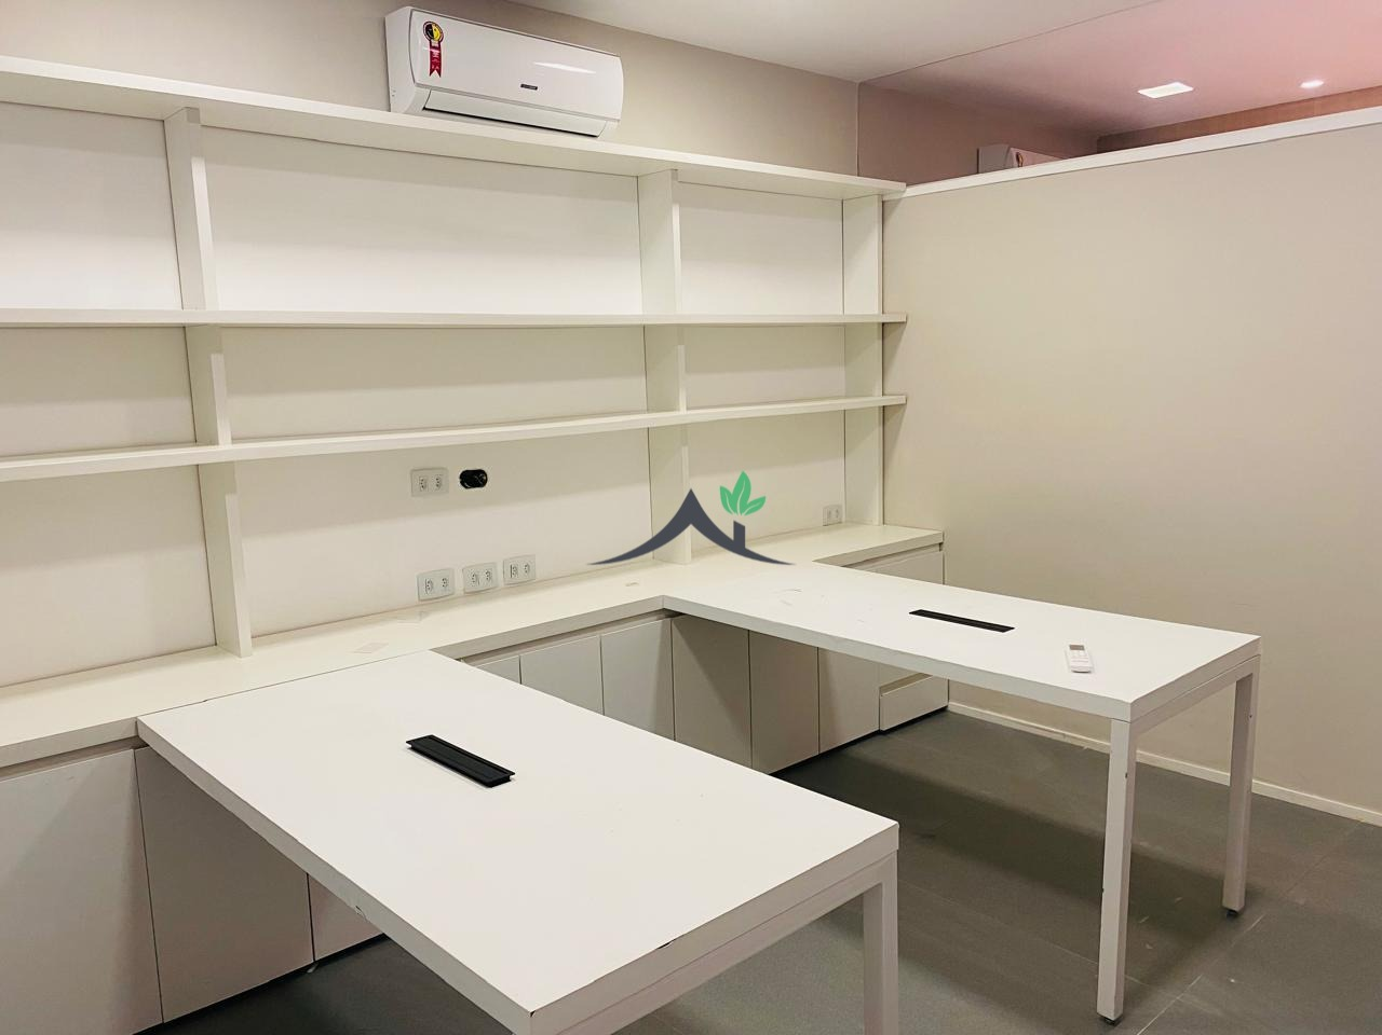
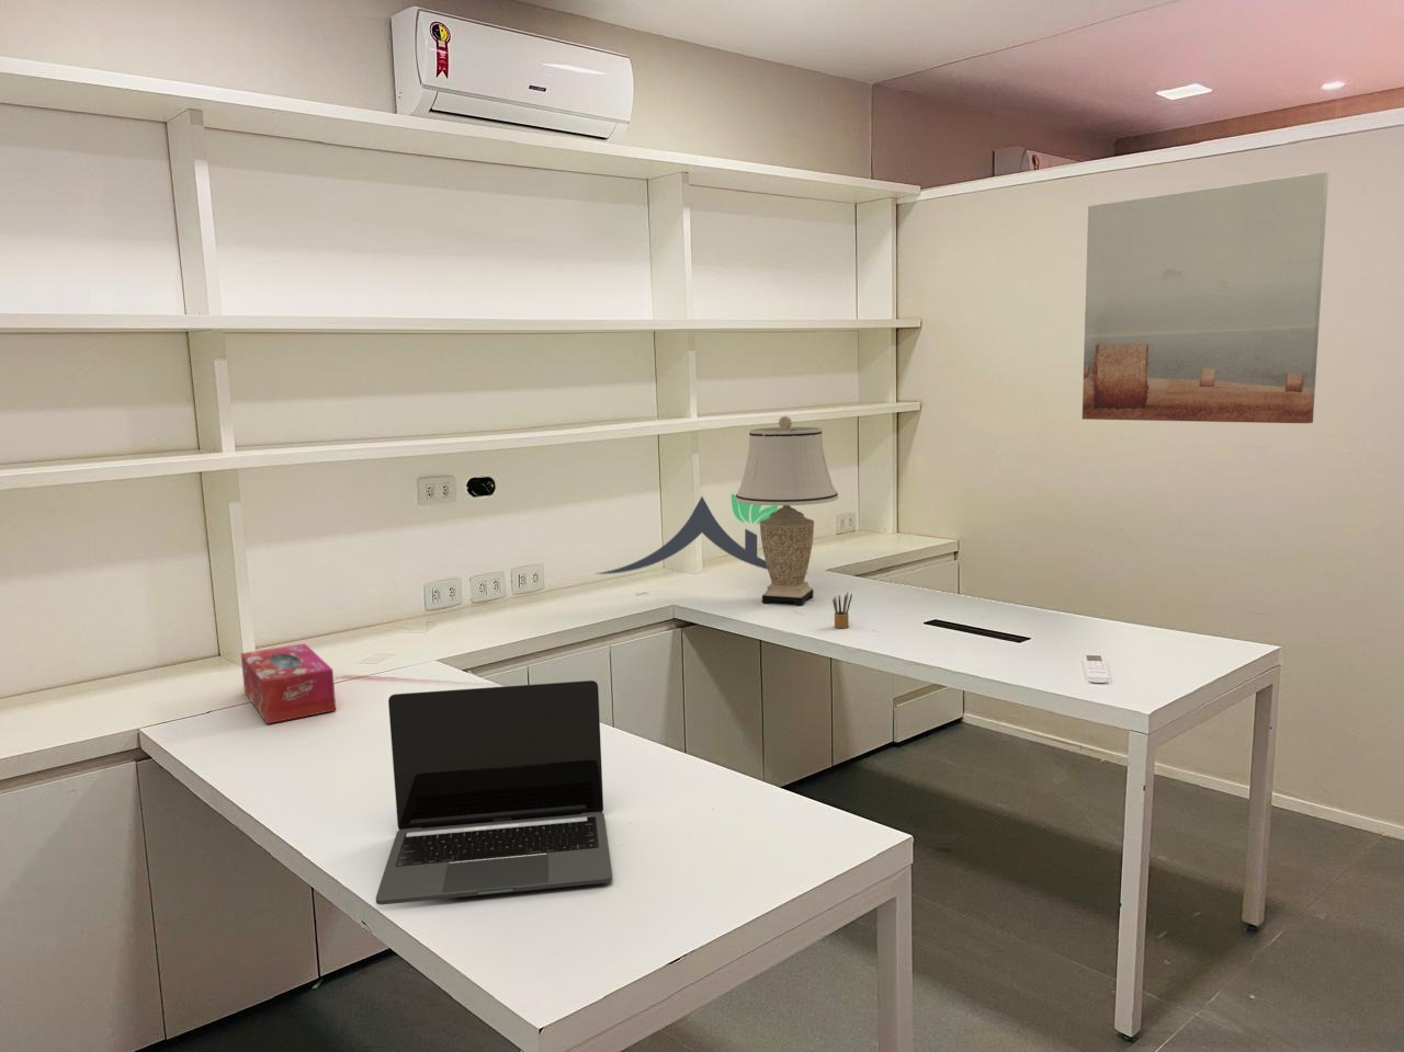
+ tissue box [240,642,337,725]
+ wall art [1081,171,1330,424]
+ laptop [375,680,614,905]
+ table lamp [734,415,840,606]
+ pencil box [831,591,853,629]
